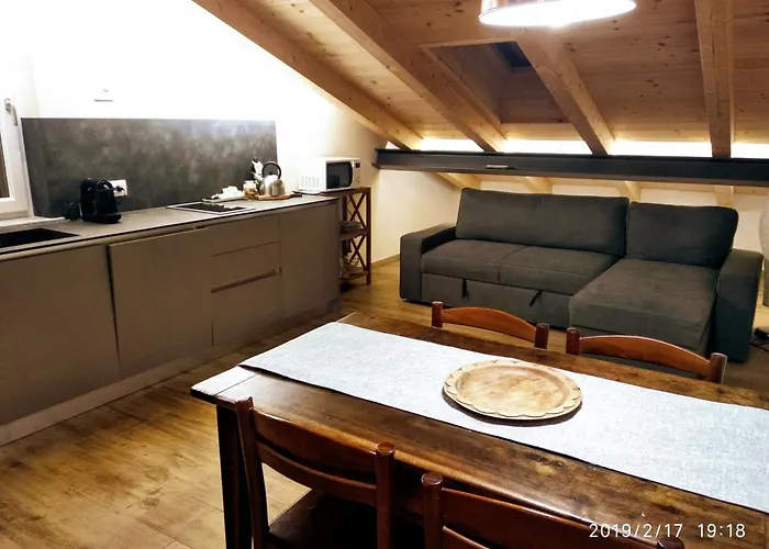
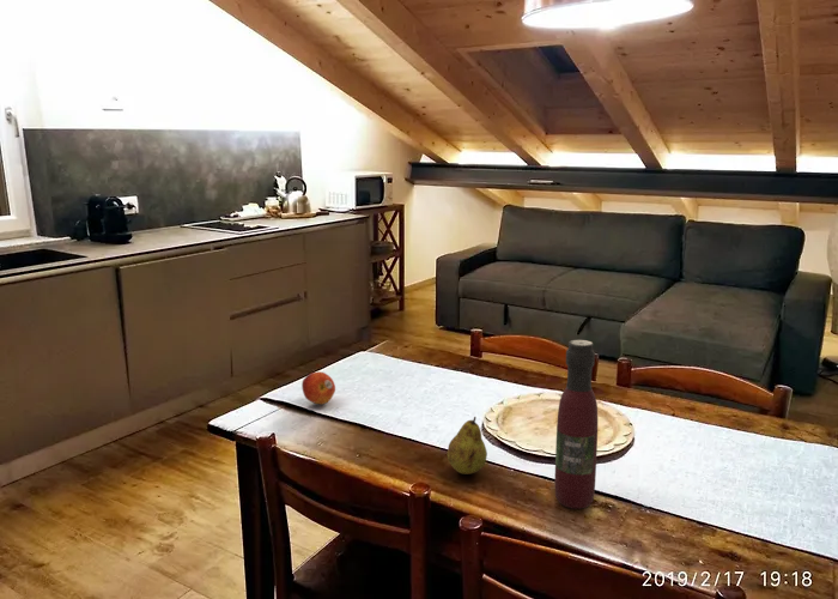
+ fruit [447,416,488,476]
+ fruit [300,370,336,405]
+ wine bottle [553,339,599,510]
